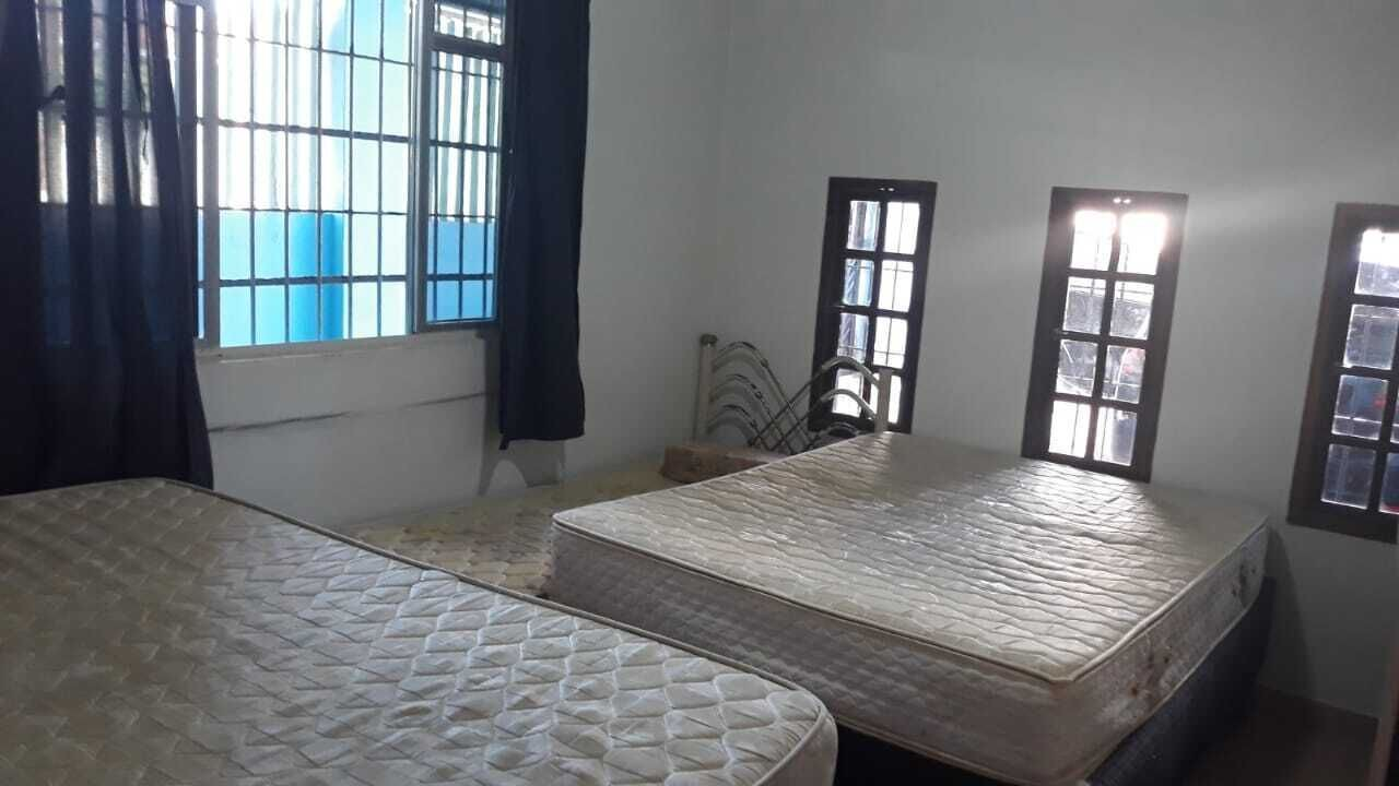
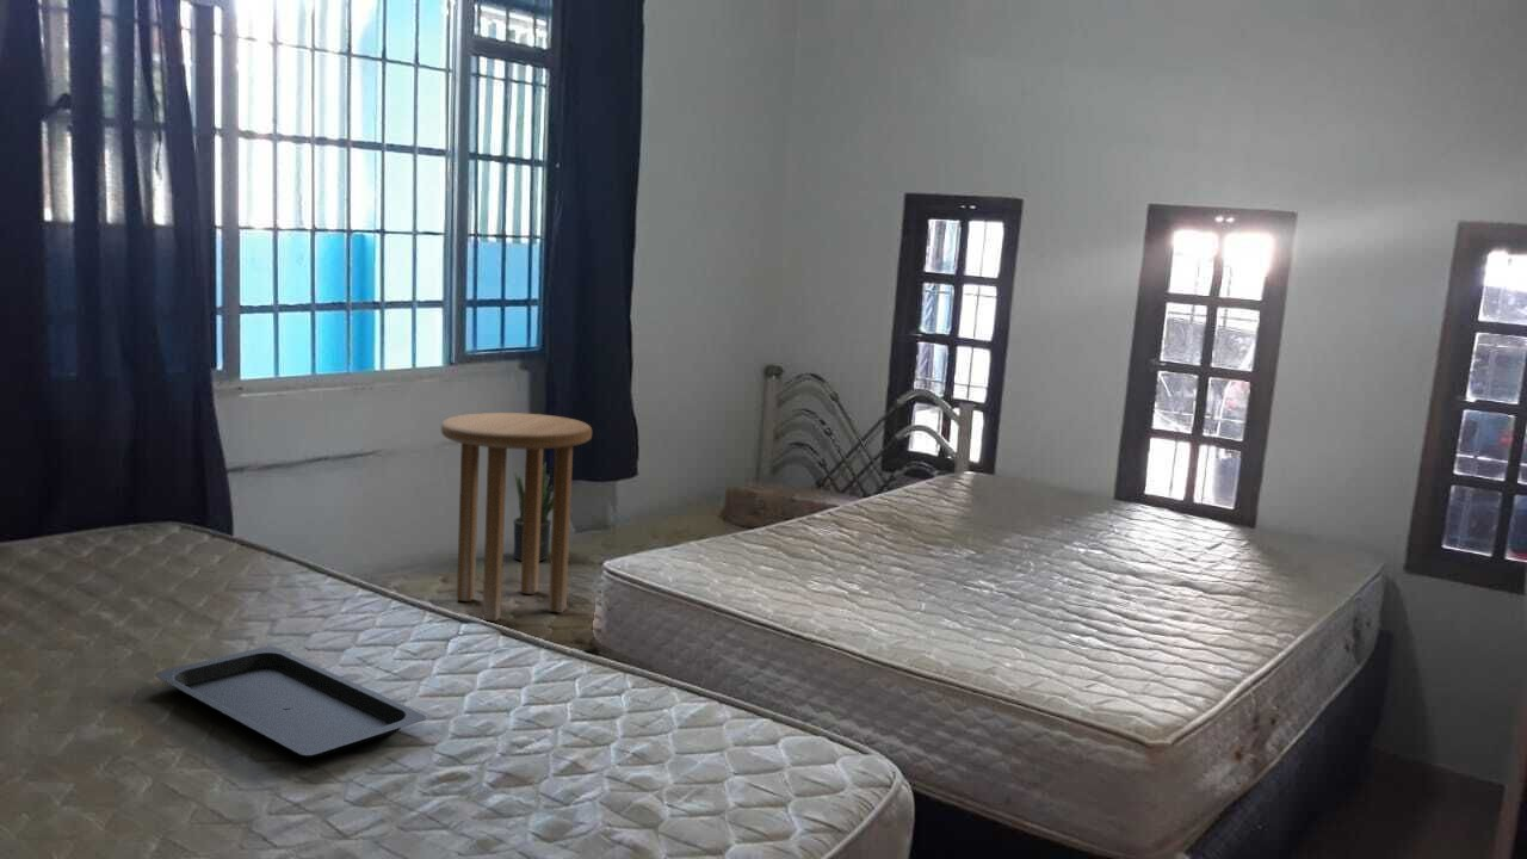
+ serving tray [154,645,427,759]
+ side table [440,412,593,623]
+ potted plant [512,462,554,562]
